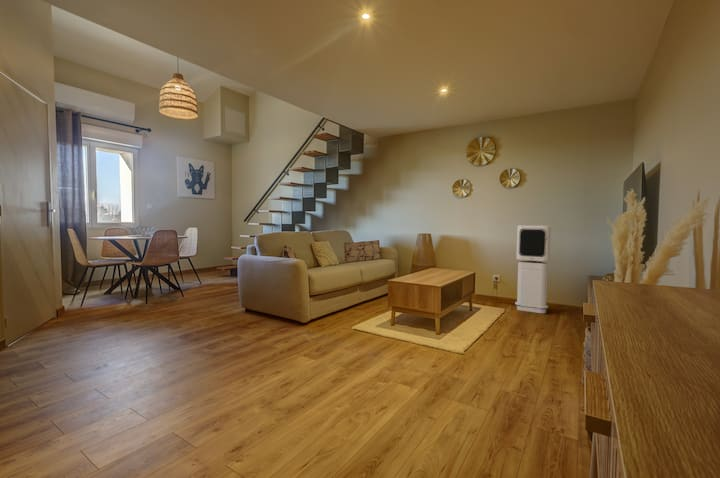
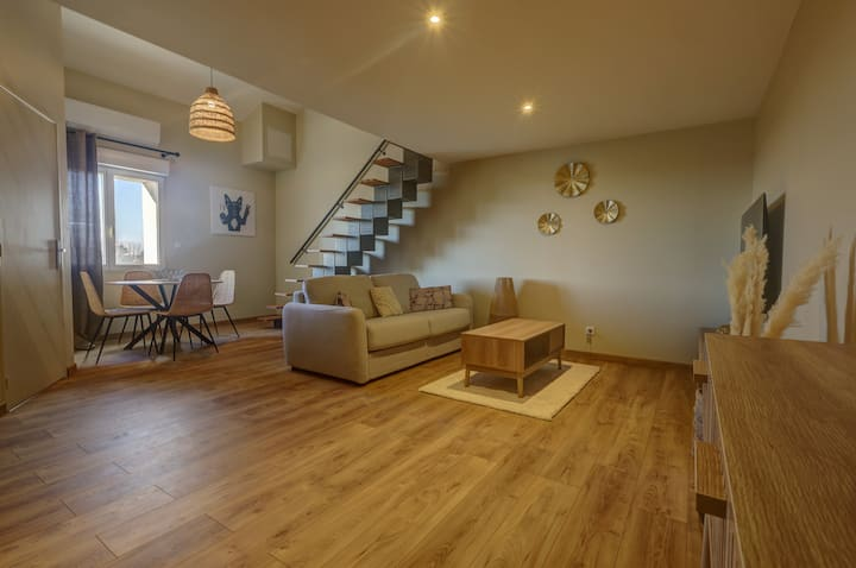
- air purifier [514,225,552,314]
